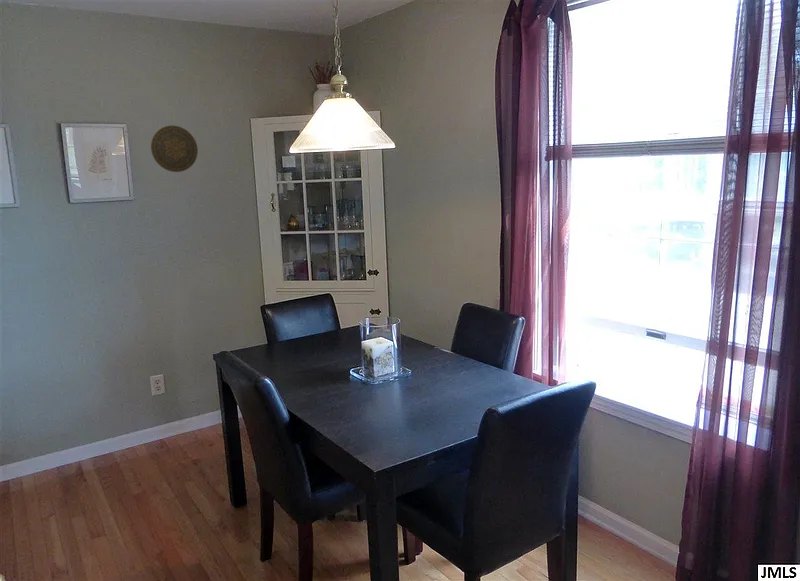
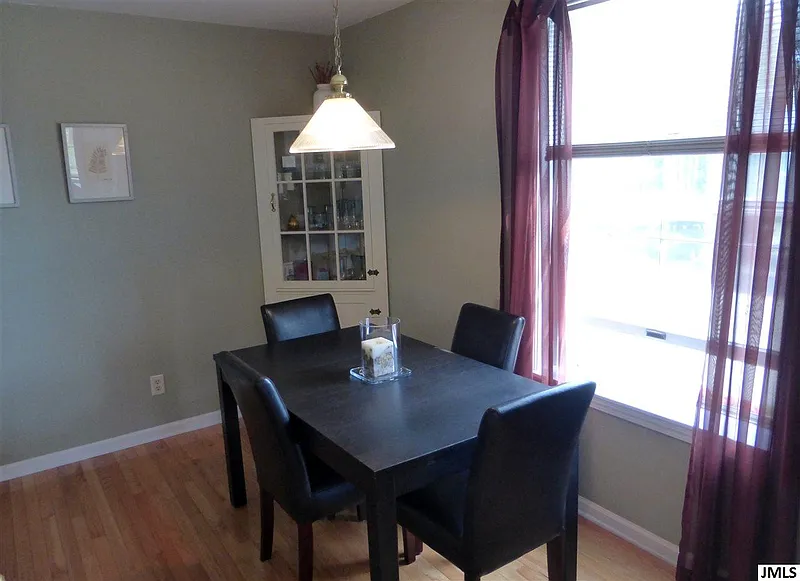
- decorative plate [150,124,199,173]
